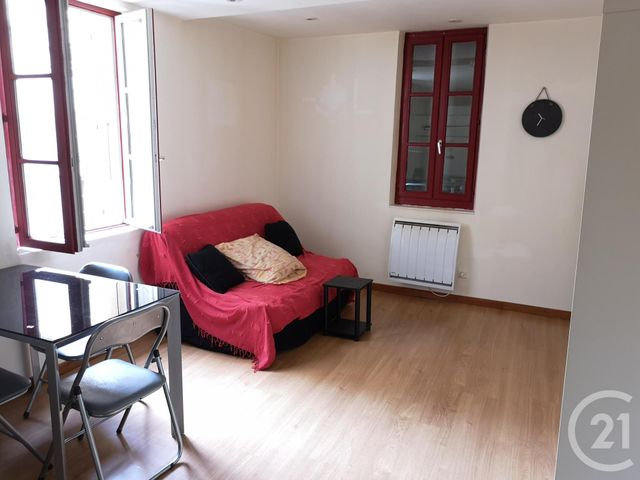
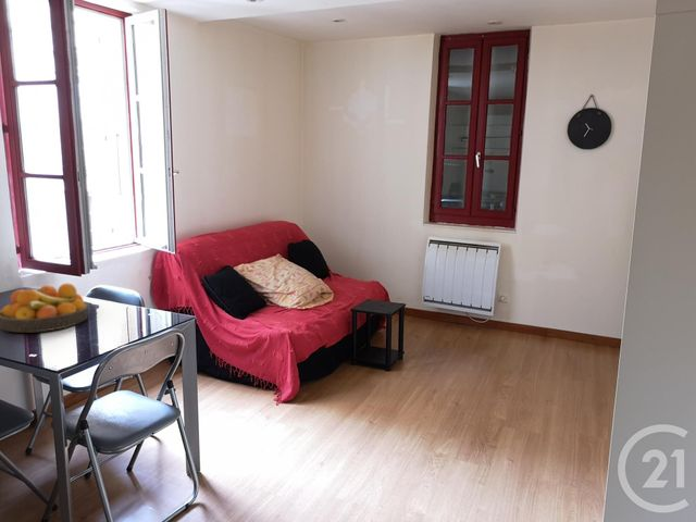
+ fruit bowl [0,282,89,334]
